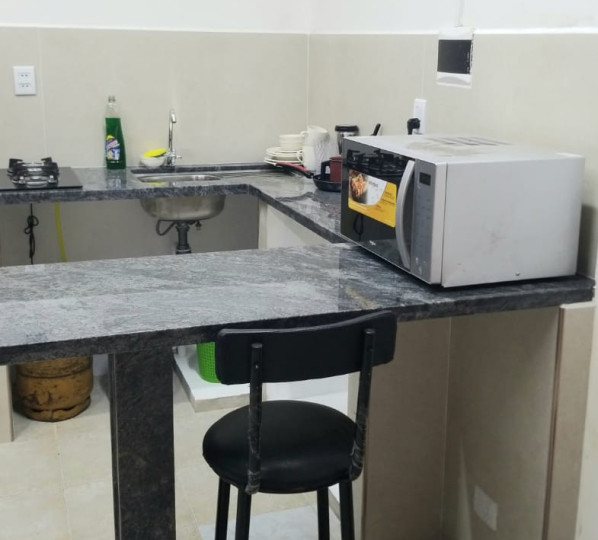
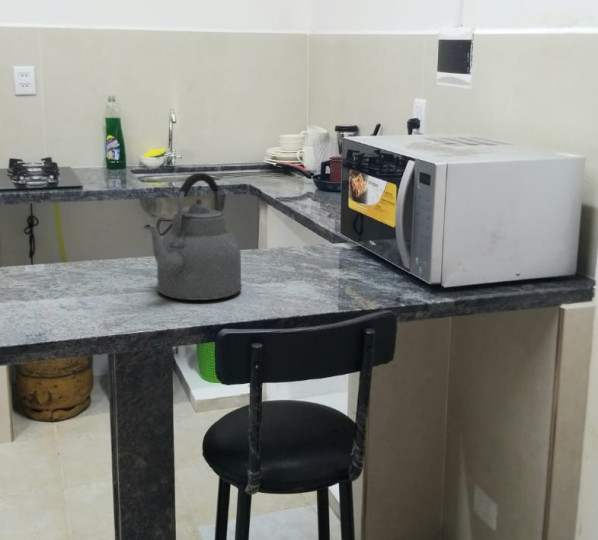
+ kettle [141,172,242,301]
